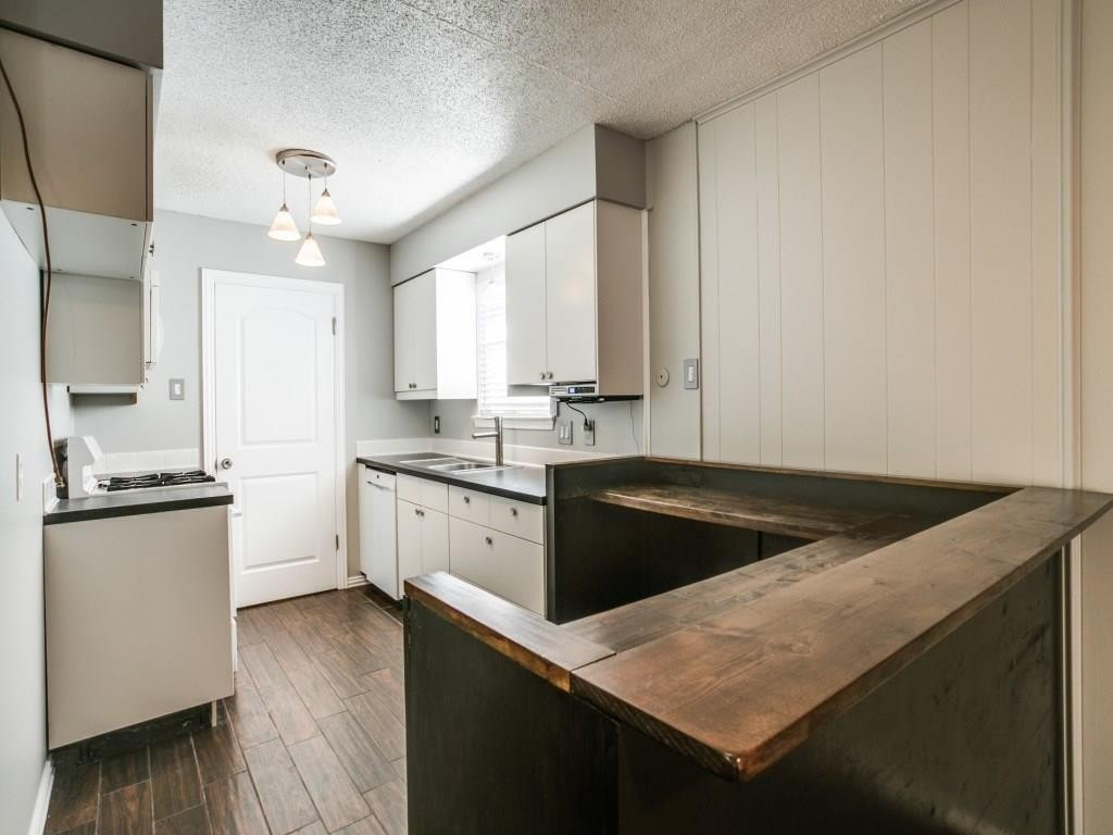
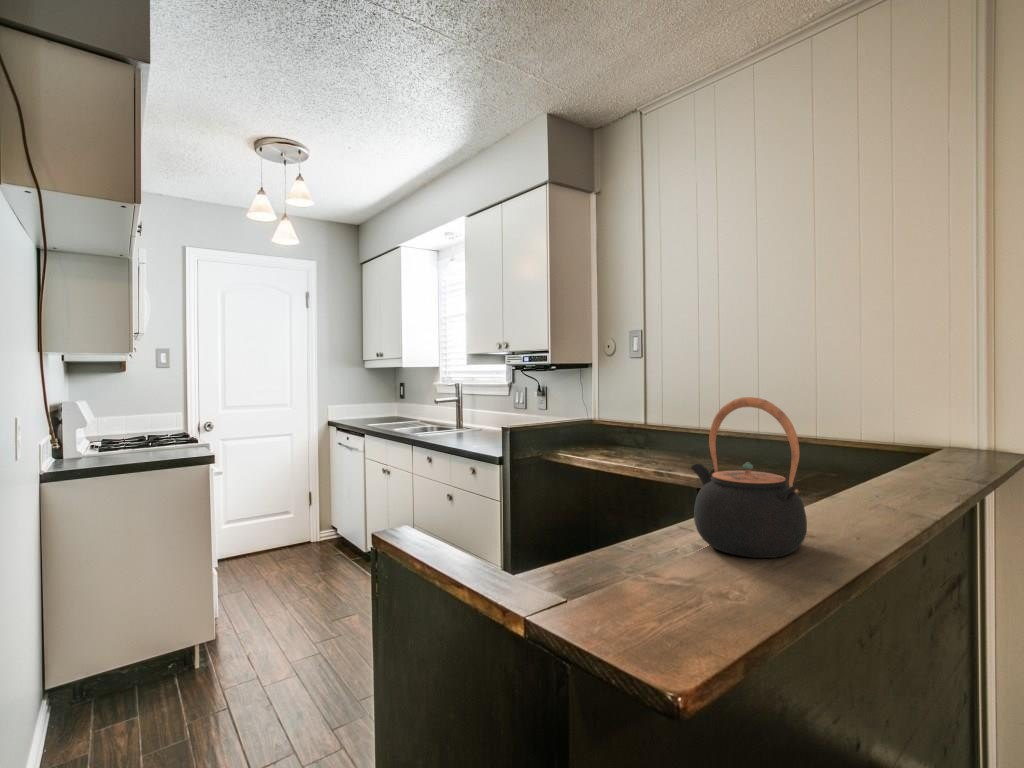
+ teapot [690,396,808,559]
